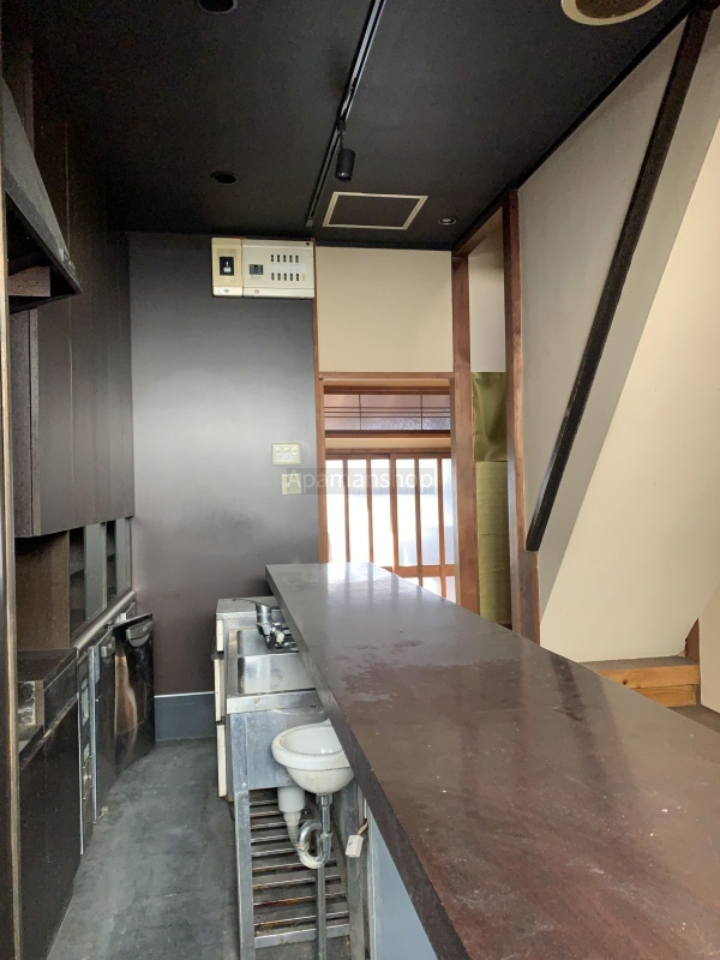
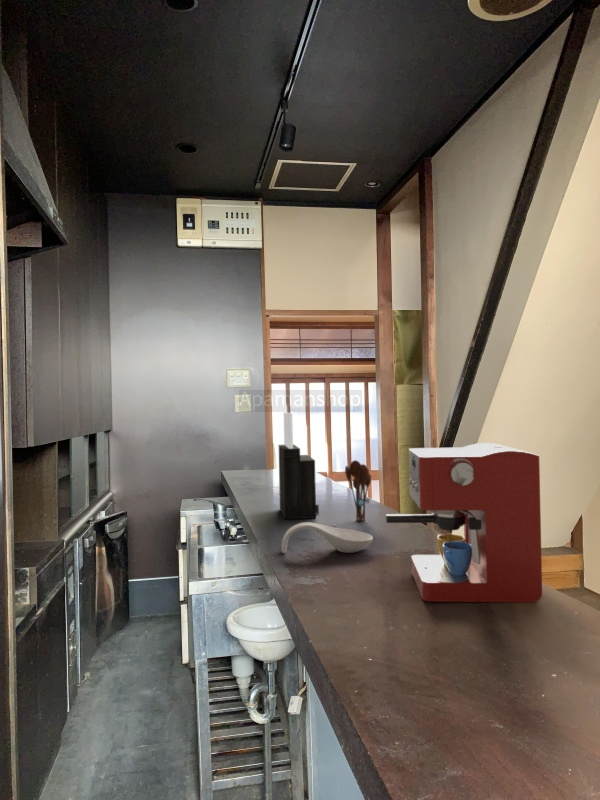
+ spoon rest [280,521,374,554]
+ coffee maker [385,442,543,603]
+ utensil holder [344,459,372,522]
+ knife block [278,411,320,521]
